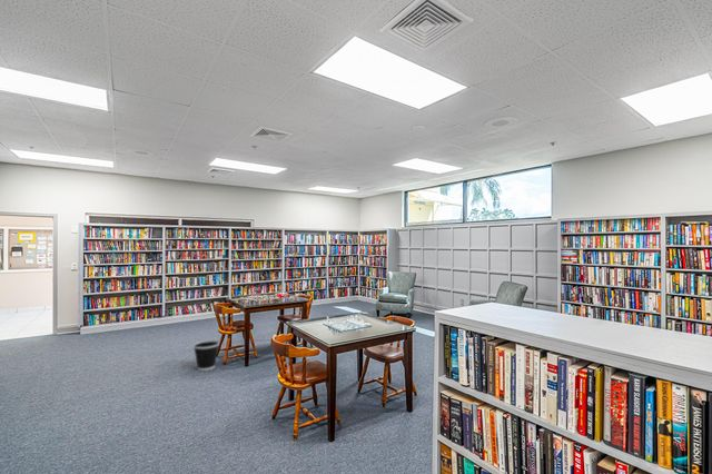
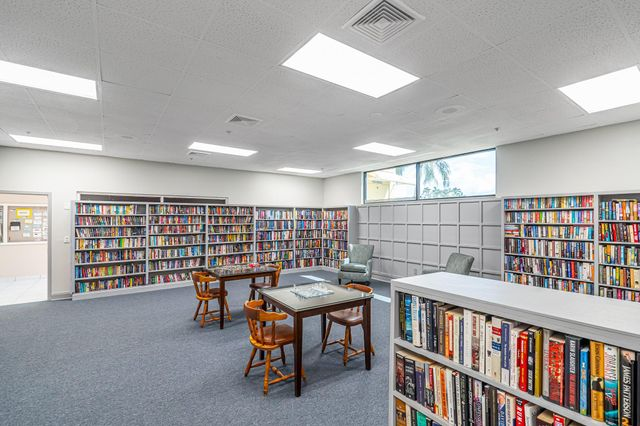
- wastebasket [192,339,220,372]
